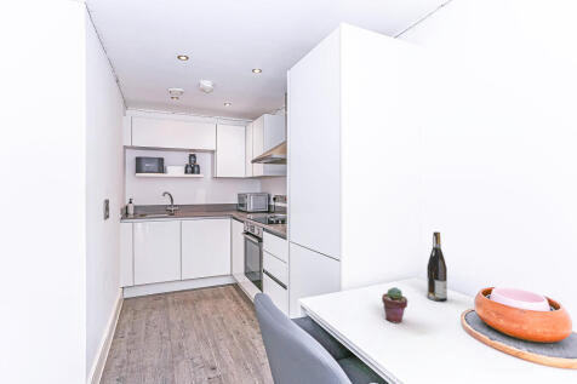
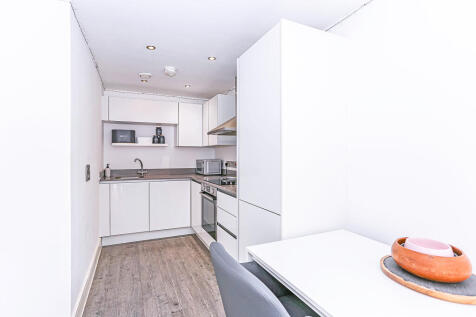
- wine bottle [425,230,449,303]
- potted succulent [381,286,409,323]
